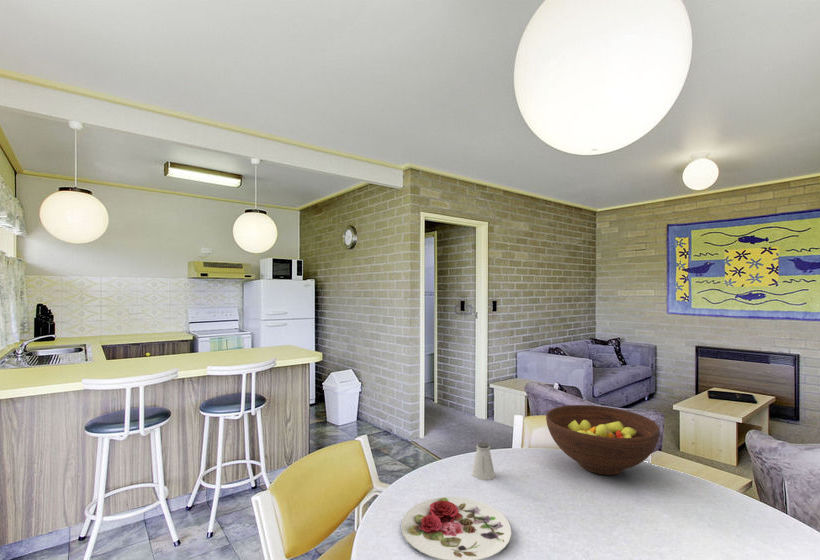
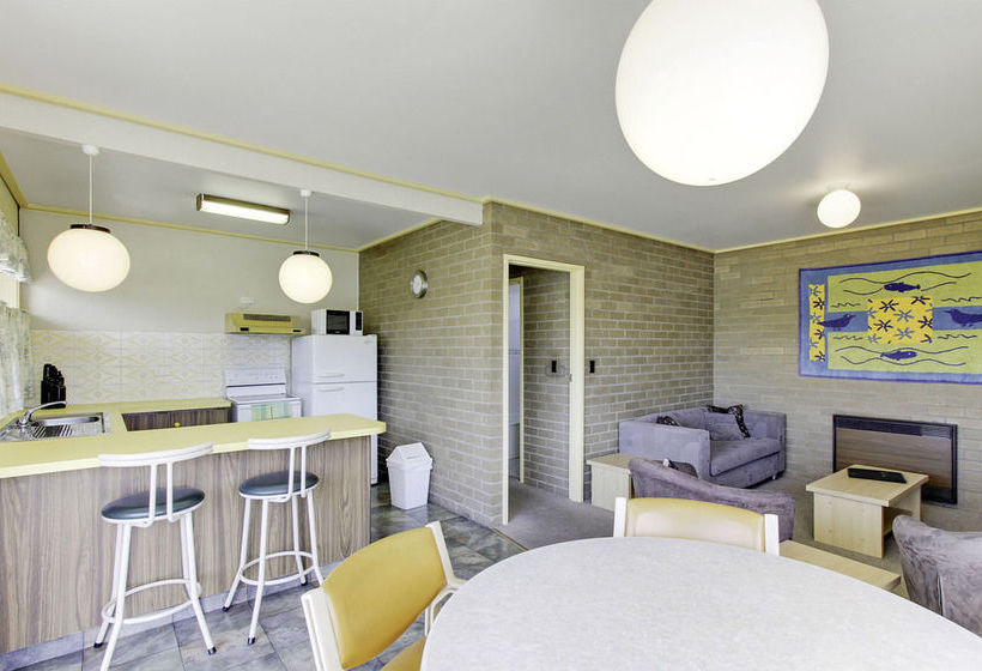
- saltshaker [471,441,496,481]
- plate [400,496,512,560]
- fruit bowl [545,404,661,476]
